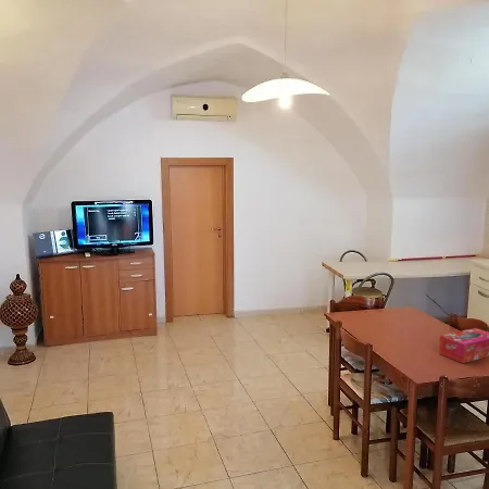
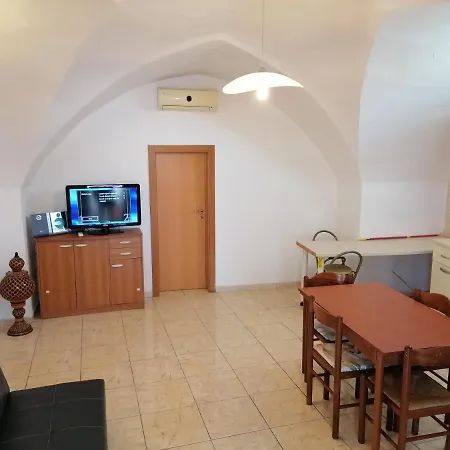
- tissue box [438,327,489,364]
